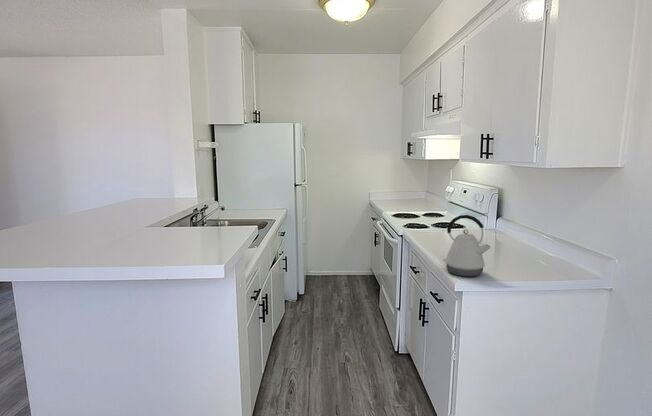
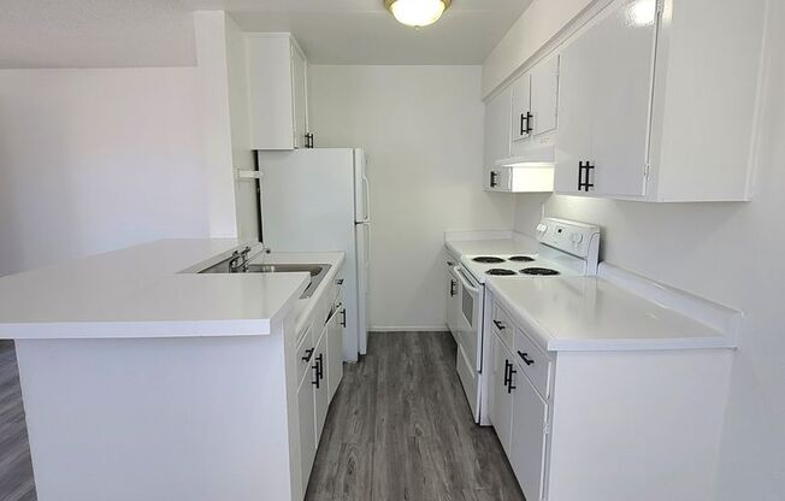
- kettle [442,214,492,278]
